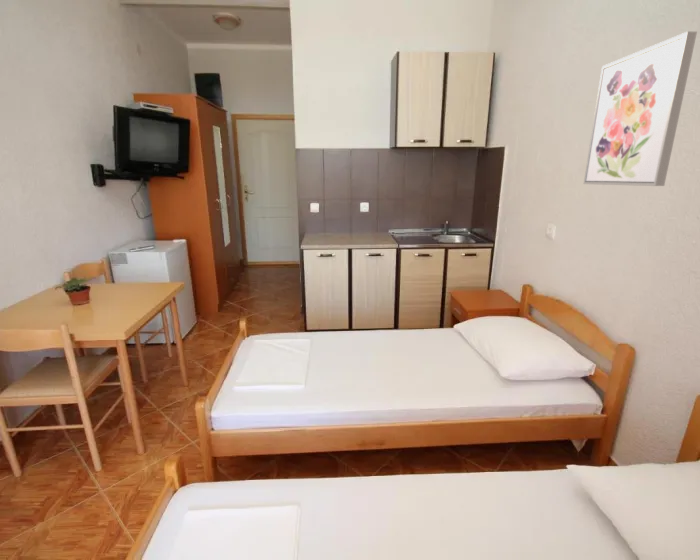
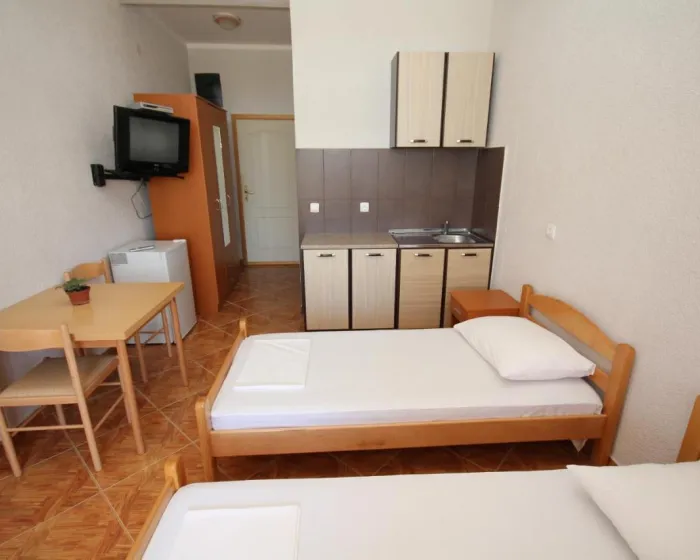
- wall art [583,30,698,187]
